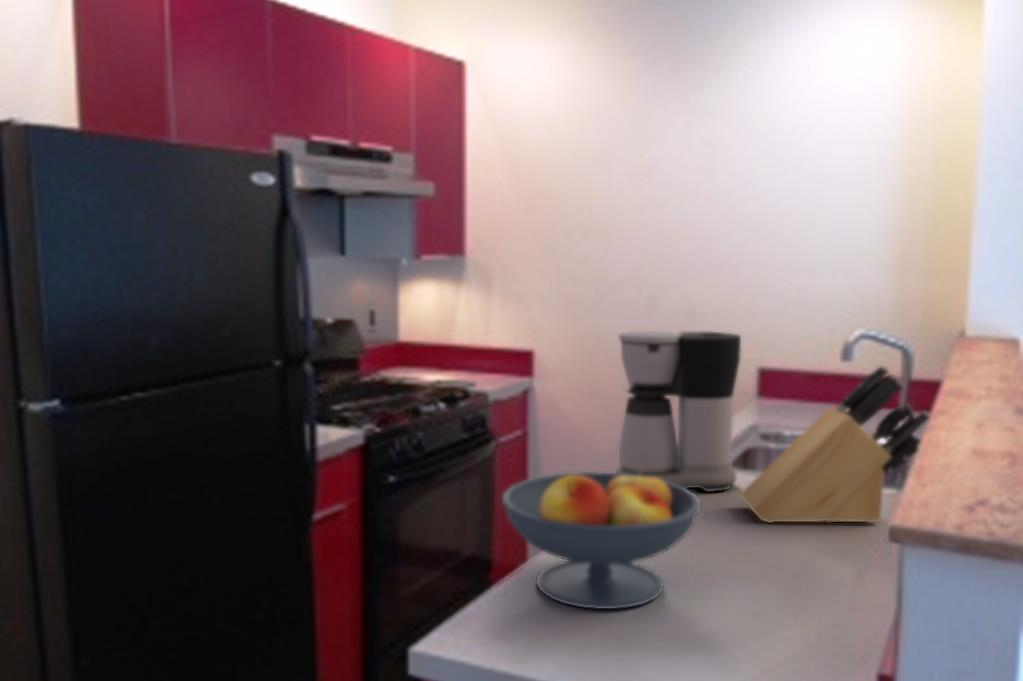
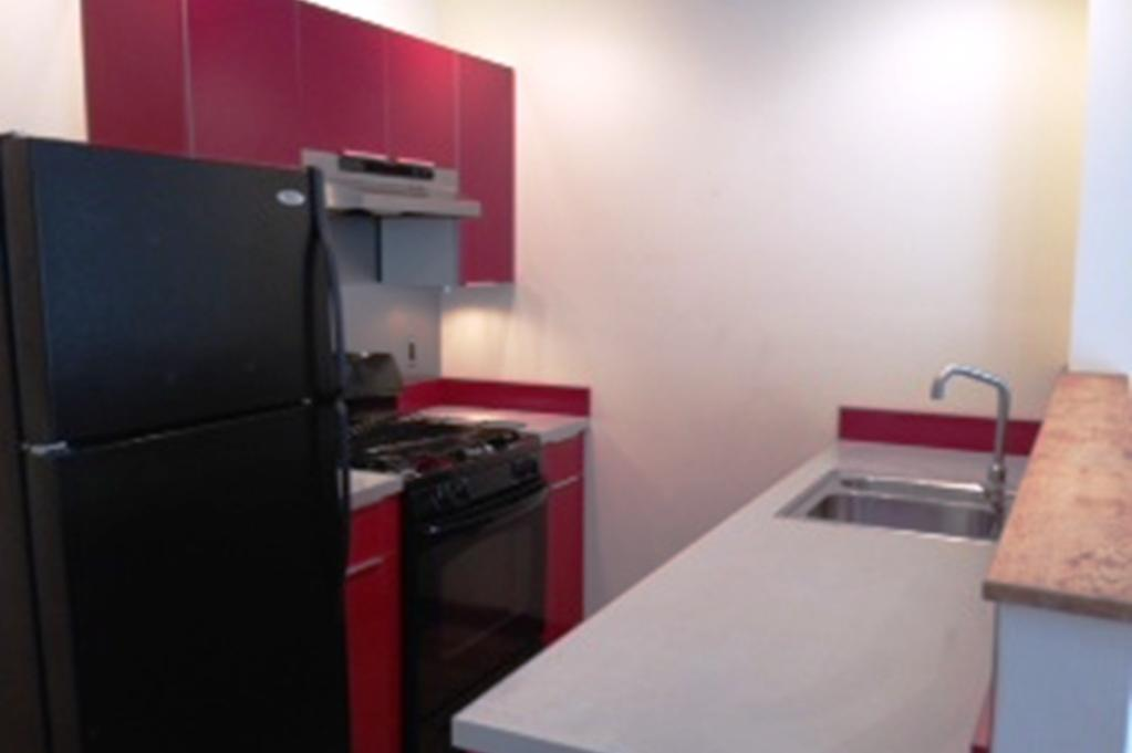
- fruit bowl [501,467,703,610]
- coffee maker [615,329,742,493]
- knife block [738,364,931,524]
